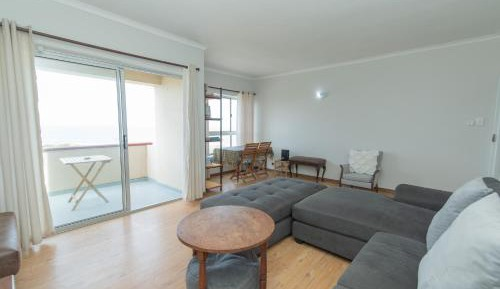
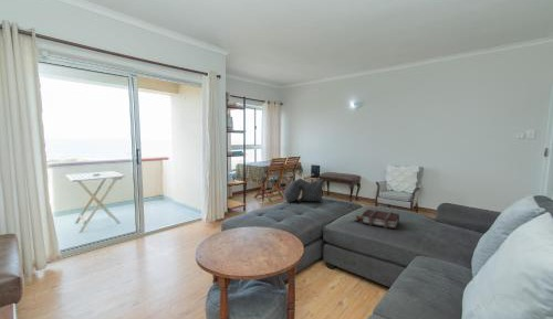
+ cushion [283,178,325,203]
+ book [355,209,400,230]
